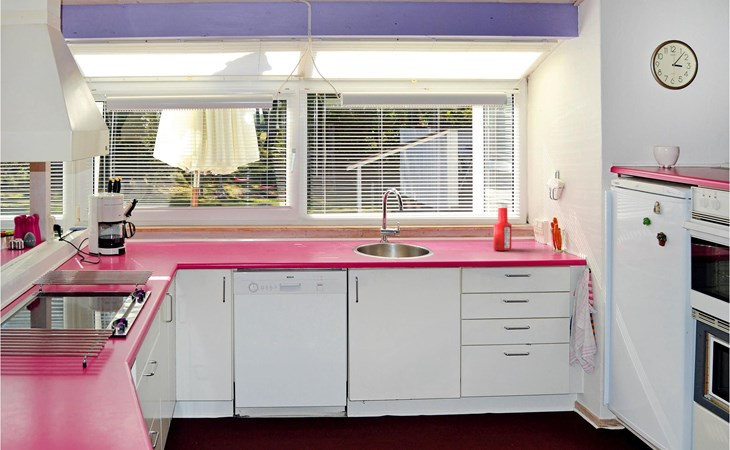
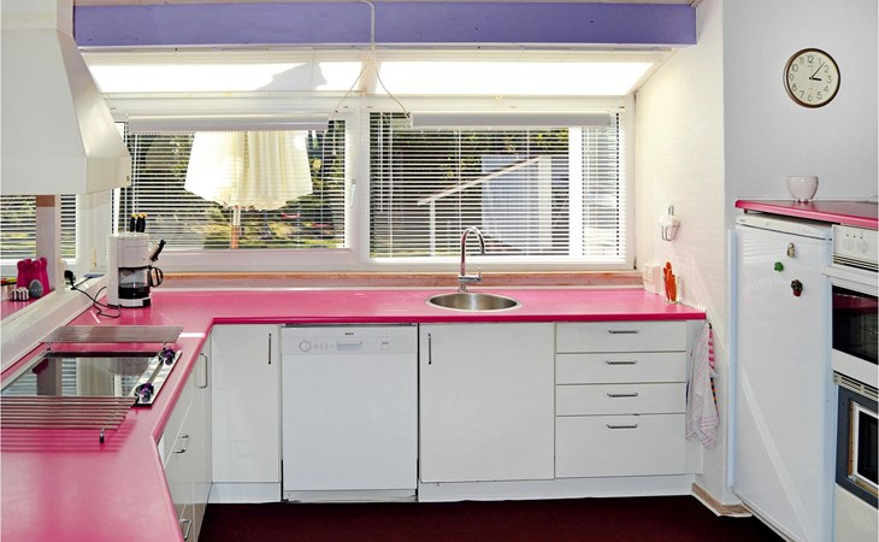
- soap bottle [492,204,513,251]
